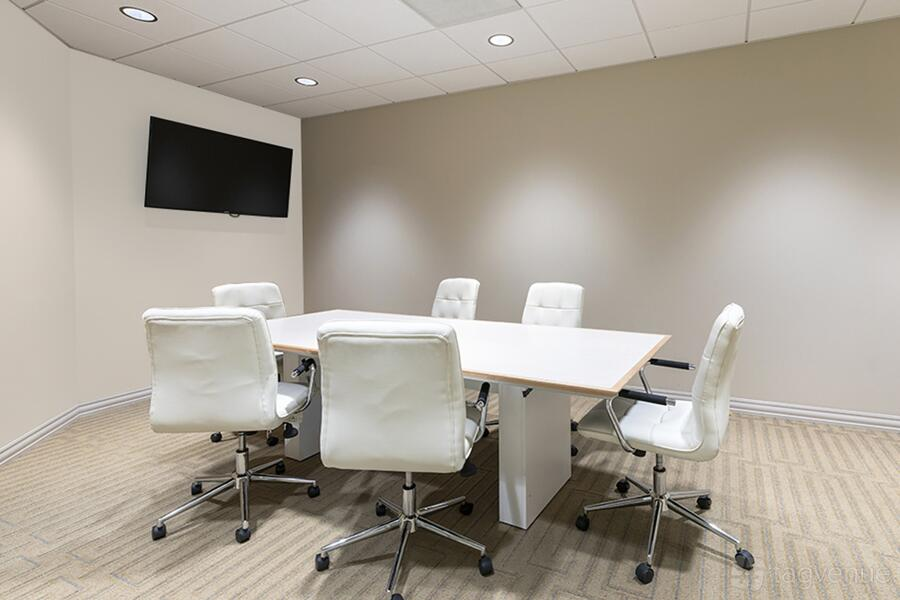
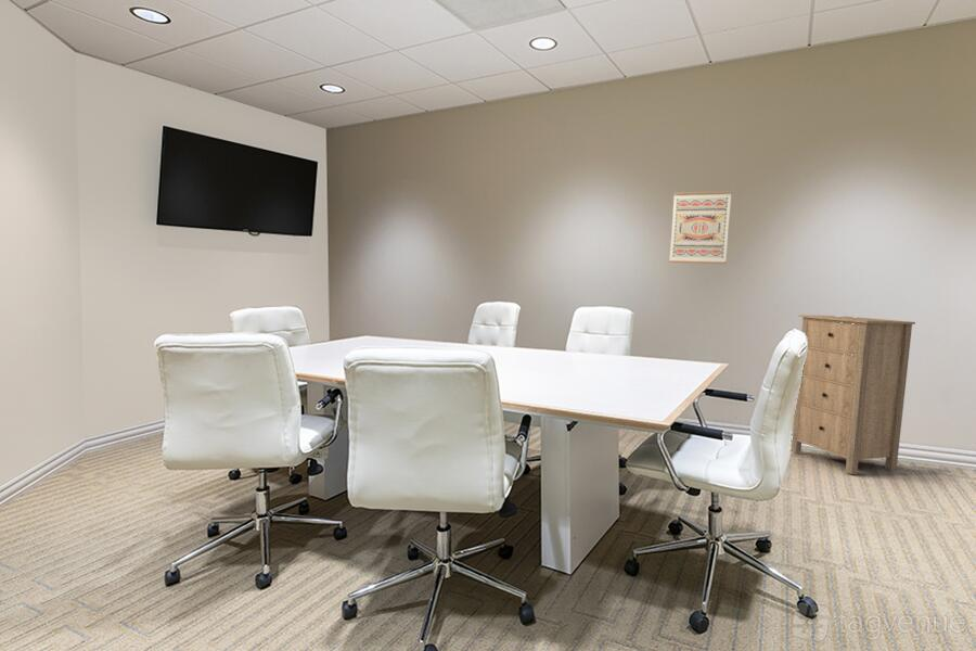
+ storage cabinet [791,314,916,475]
+ wall art [668,190,732,265]
